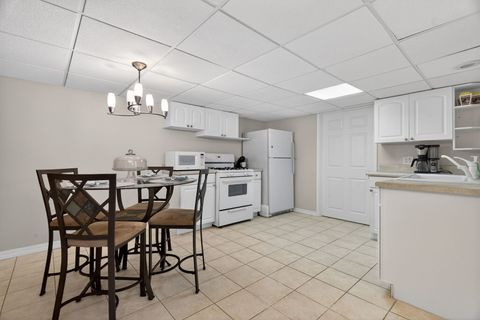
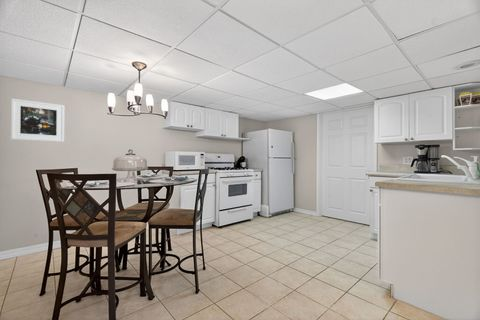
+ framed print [10,98,65,143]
